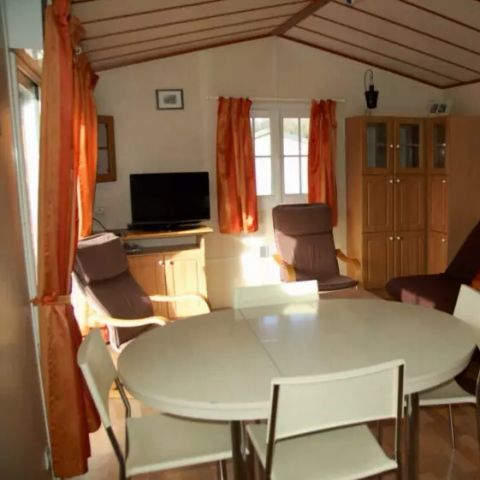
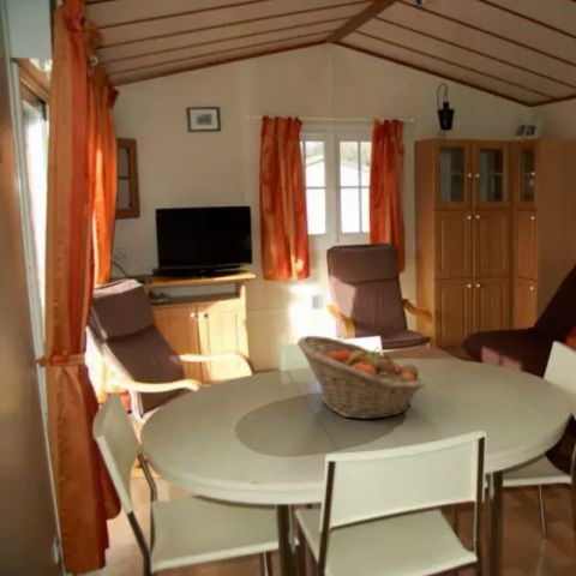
+ fruit basket [295,335,426,420]
